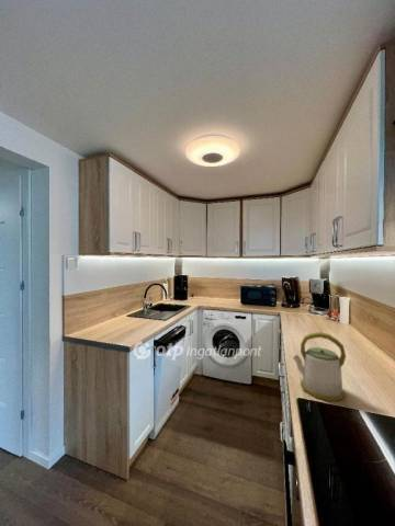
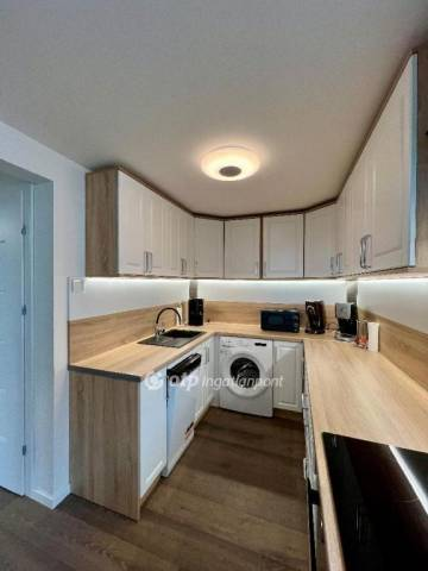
- kettle [292,331,347,402]
